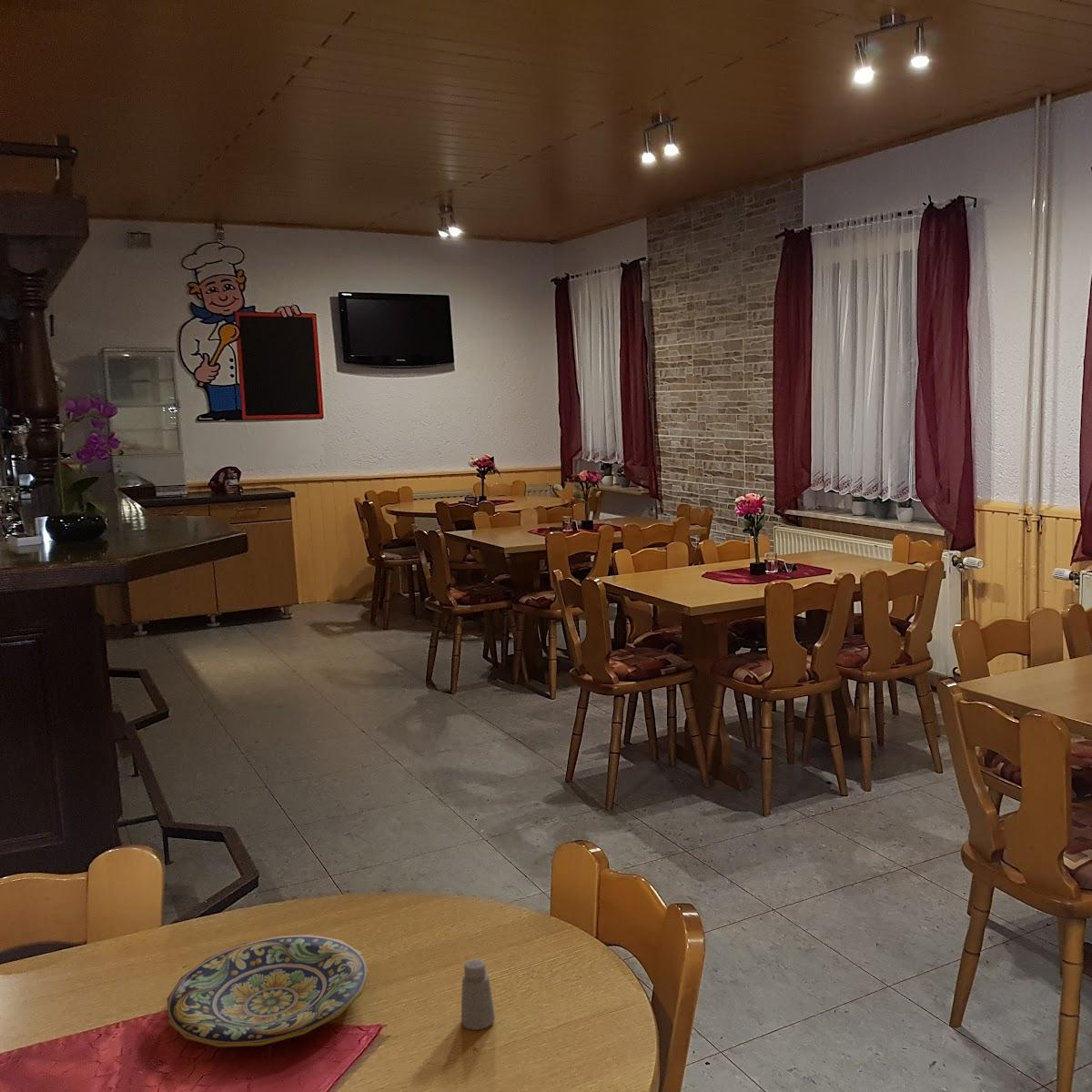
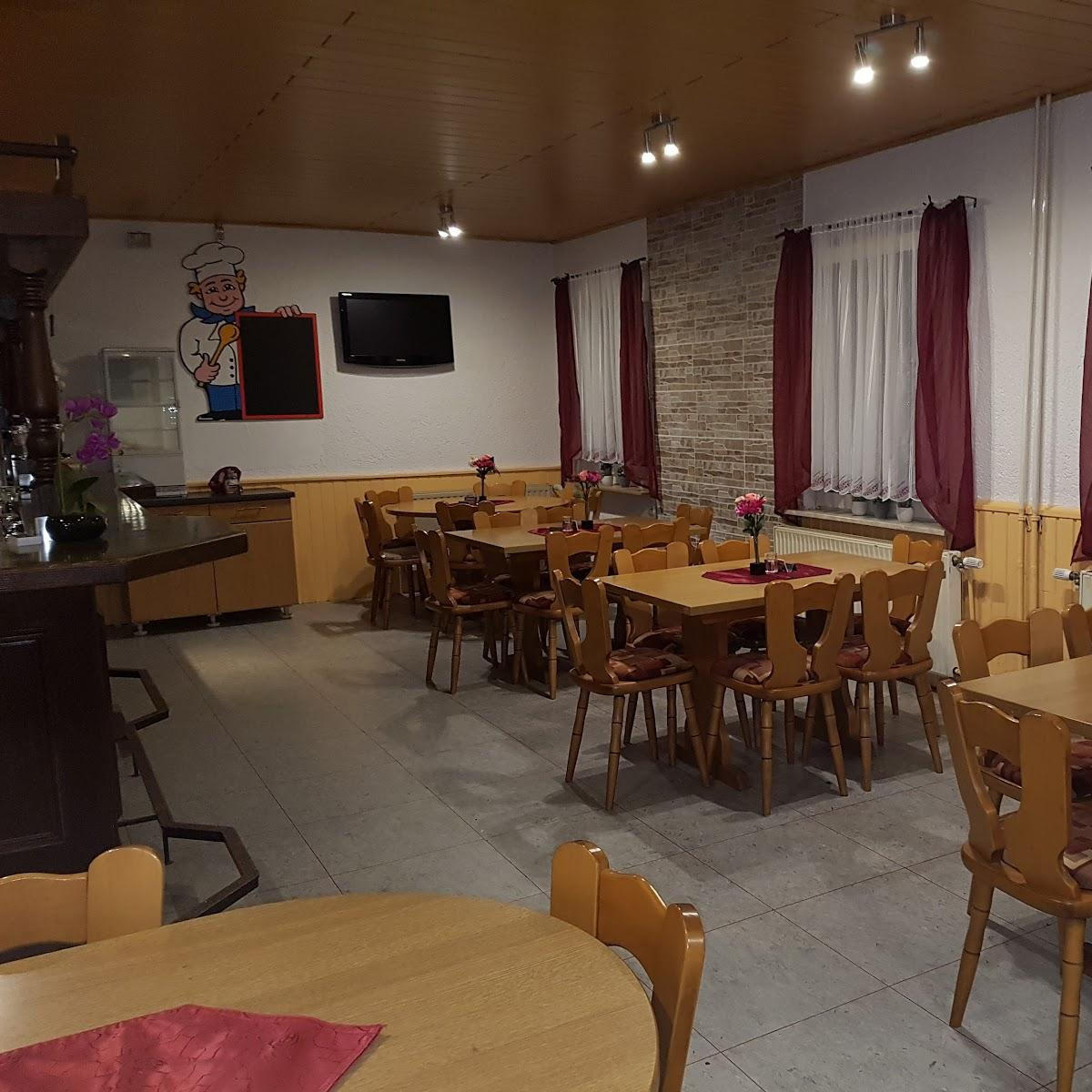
- saltshaker [460,958,496,1031]
- plate [167,934,369,1048]
